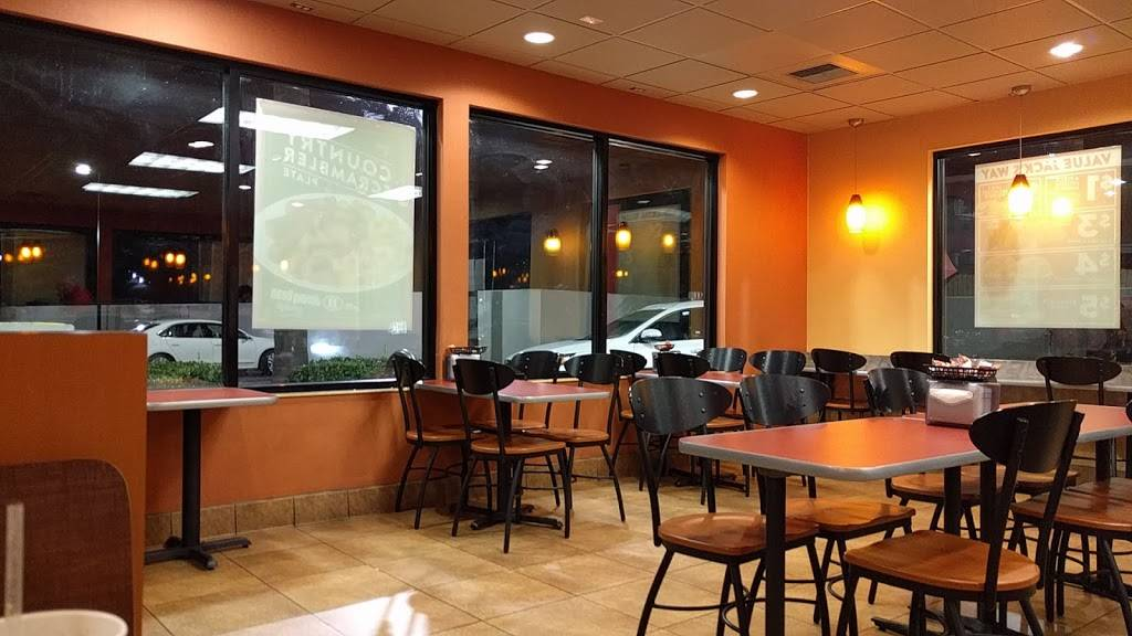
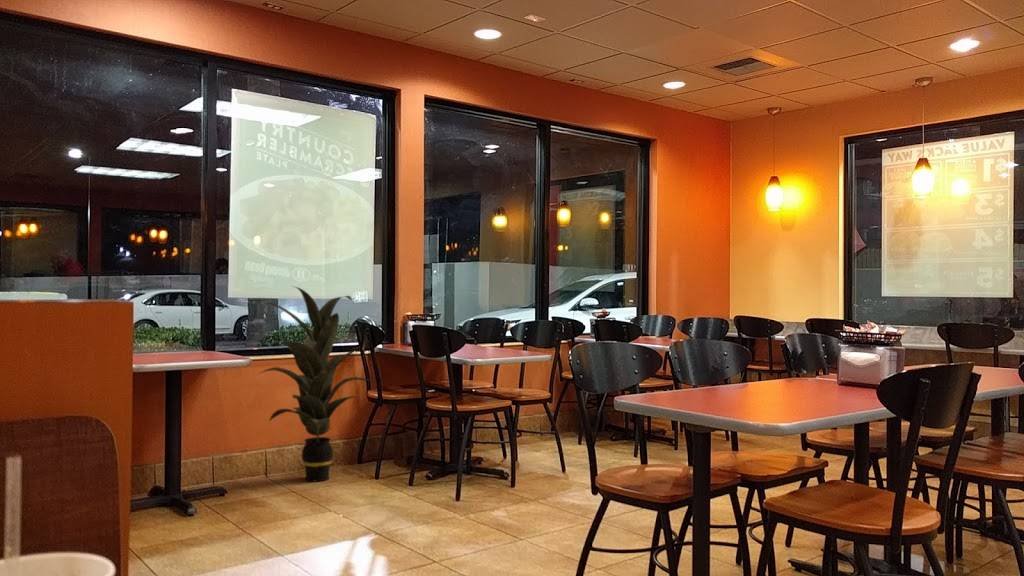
+ indoor plant [256,285,377,482]
